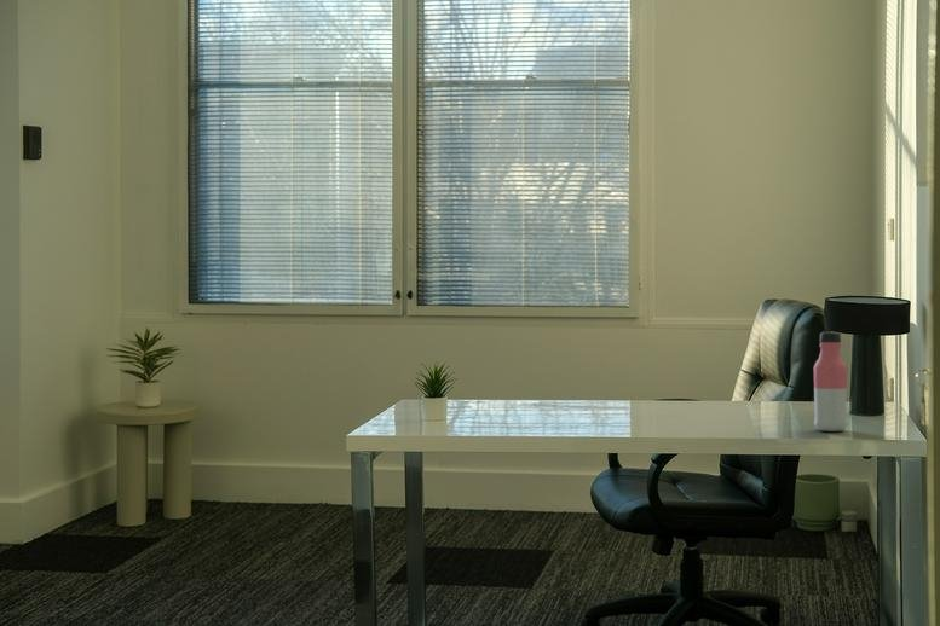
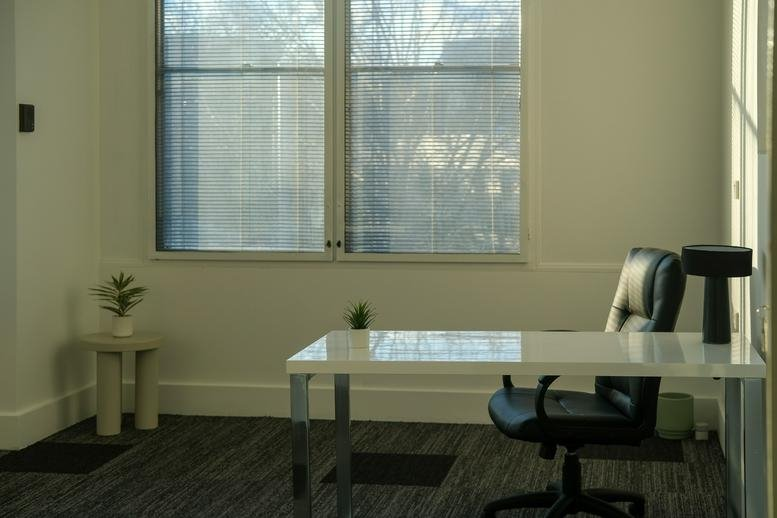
- water bottle [813,331,848,433]
